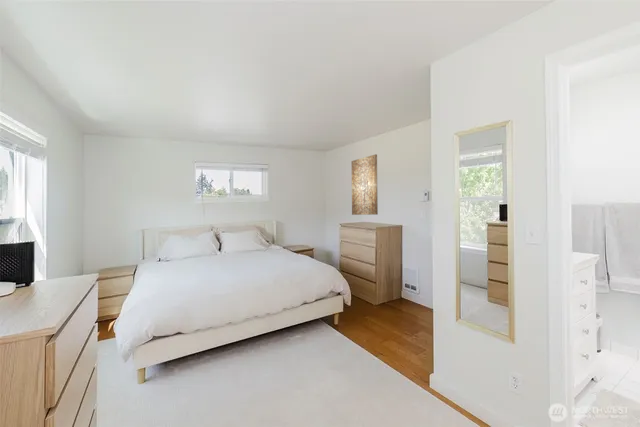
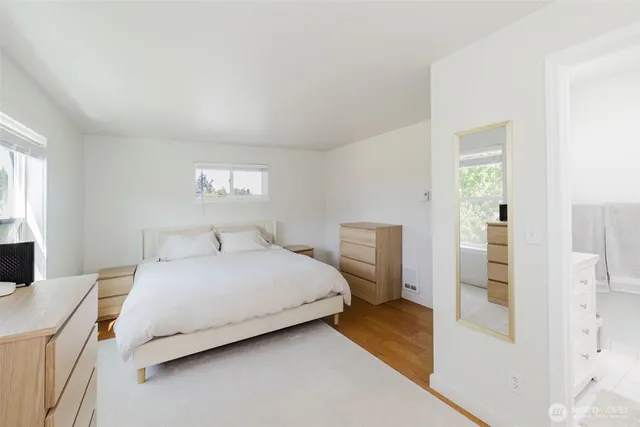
- wall art [350,153,379,216]
